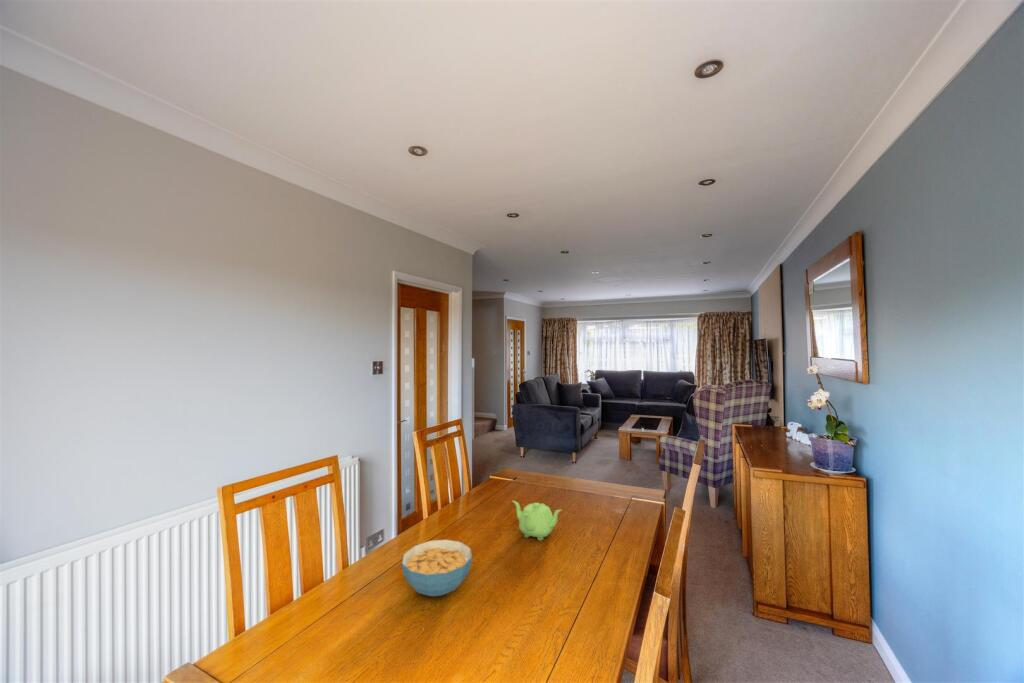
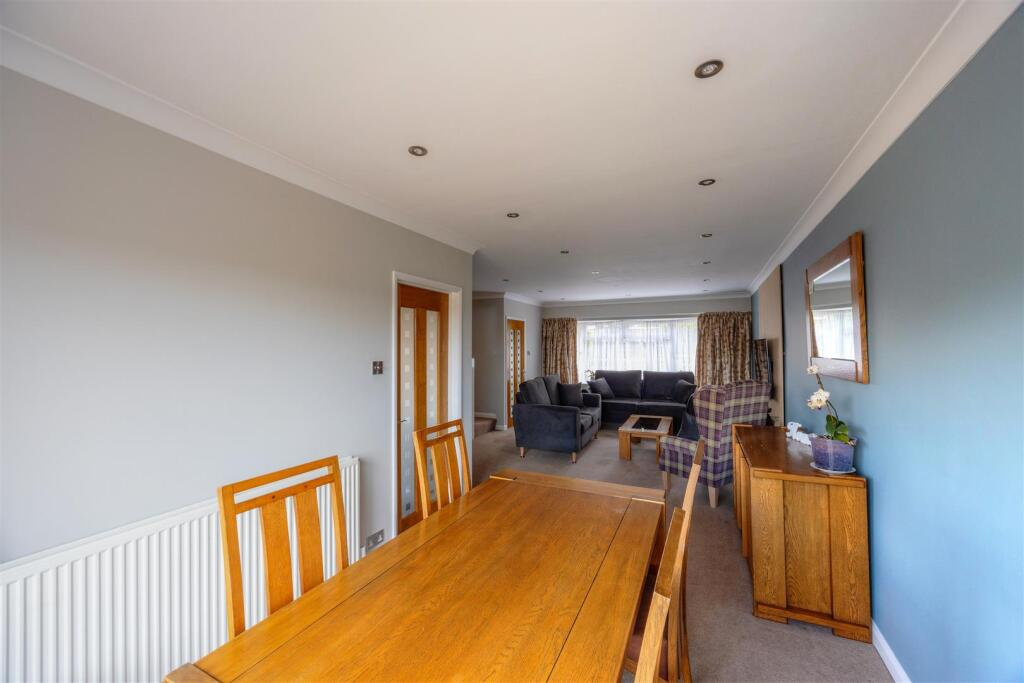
- teapot [512,500,563,542]
- cereal bowl [401,538,473,598]
